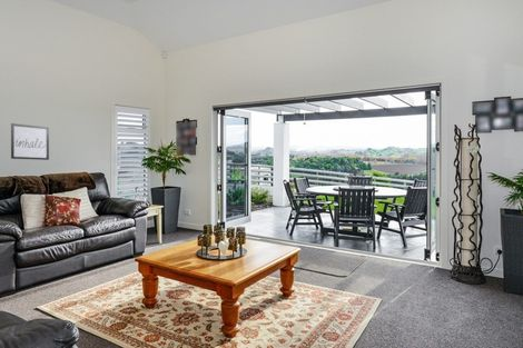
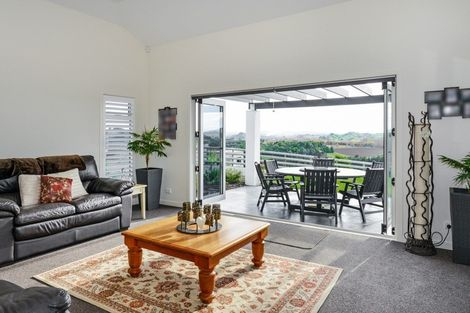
- wall art [10,122,50,161]
